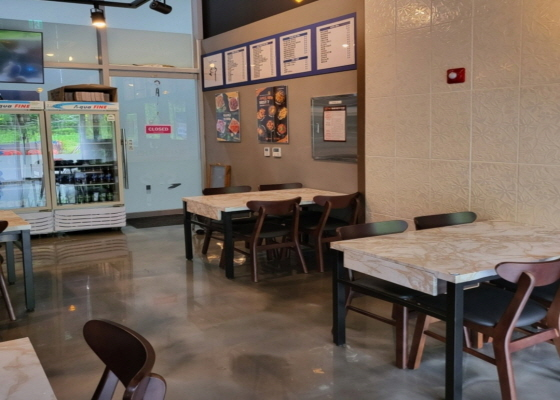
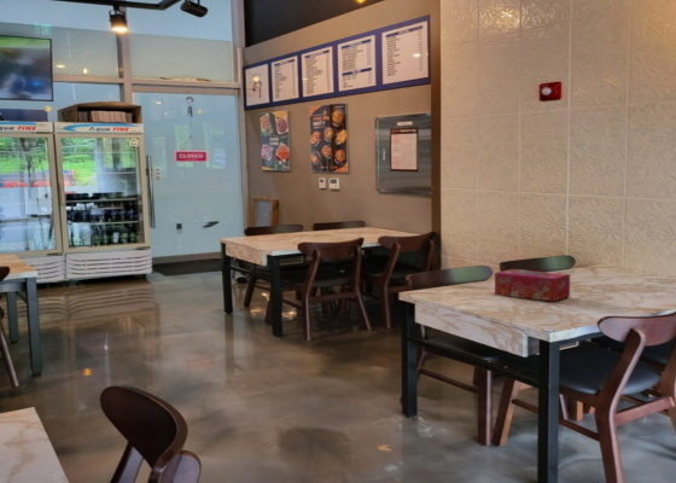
+ tissue box [494,268,571,303]
